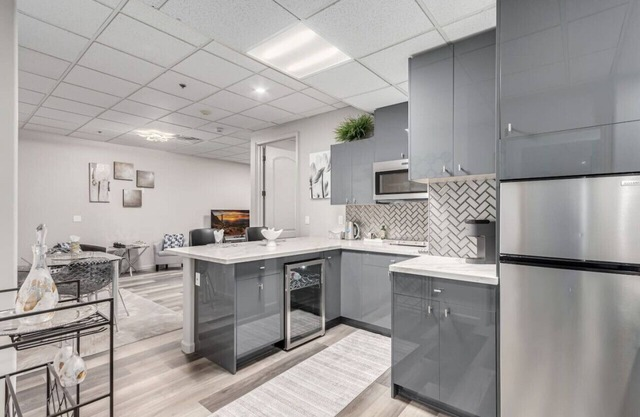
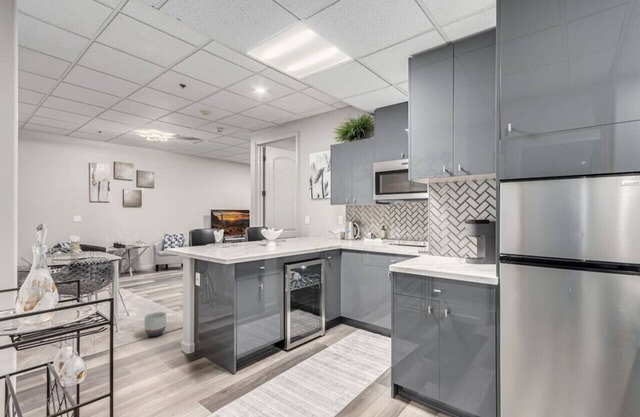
+ planter [144,311,167,337]
